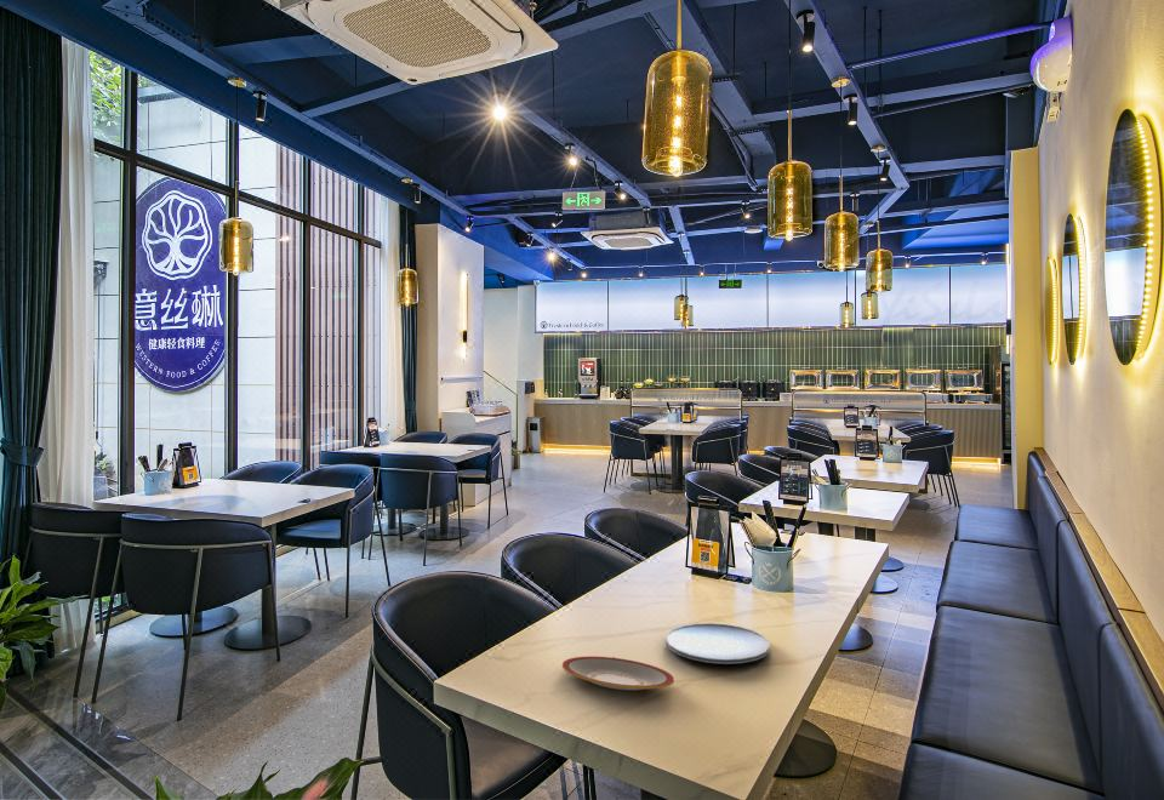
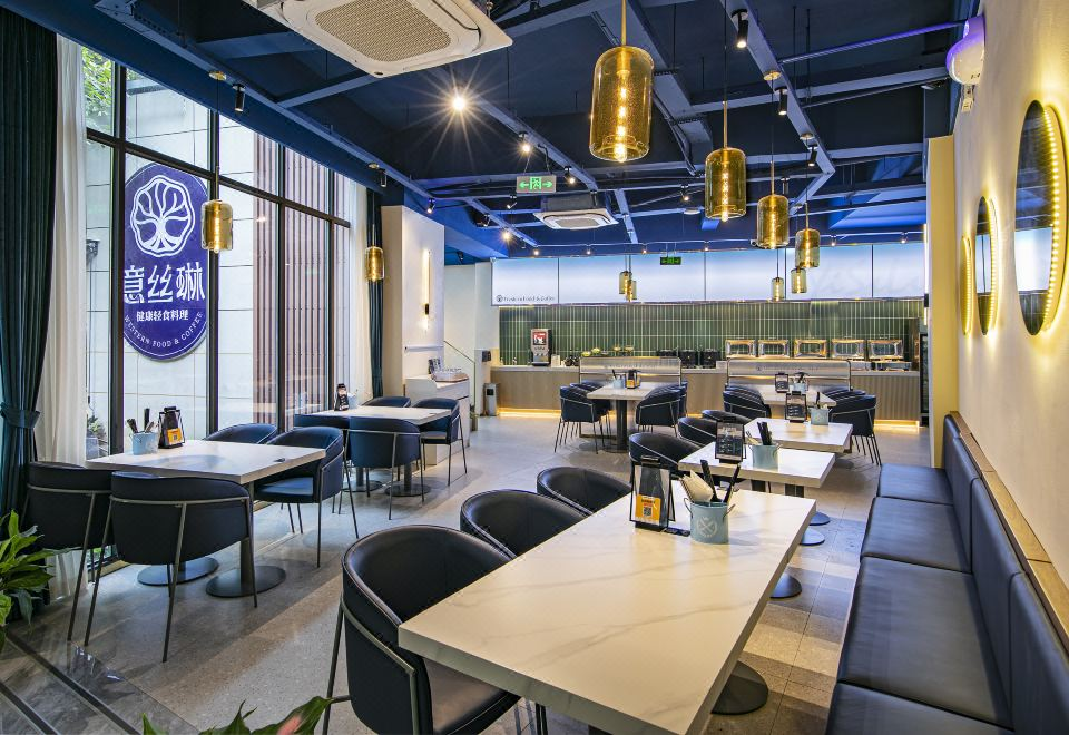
- plate [664,622,771,665]
- plate [561,656,675,691]
